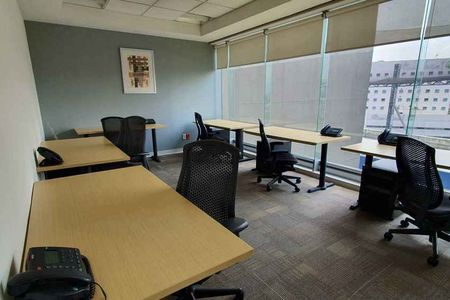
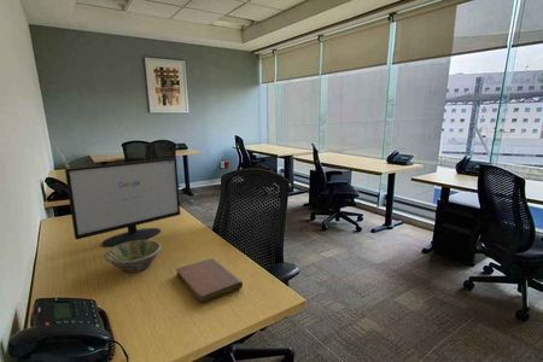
+ notebook [175,257,244,304]
+ bowl [104,239,163,274]
+ computer monitor [64,157,181,247]
